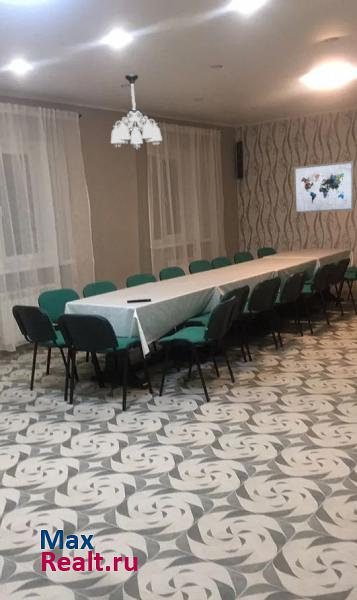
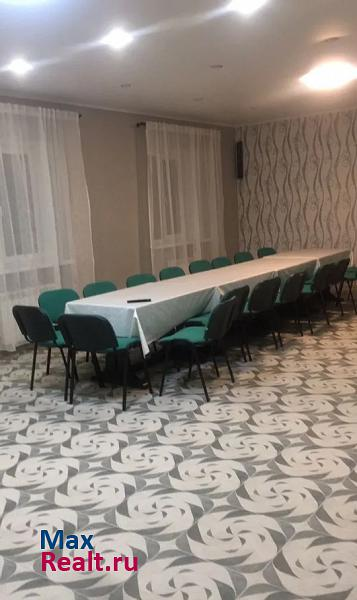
- chandelier [110,74,163,150]
- wall art [292,160,355,214]
